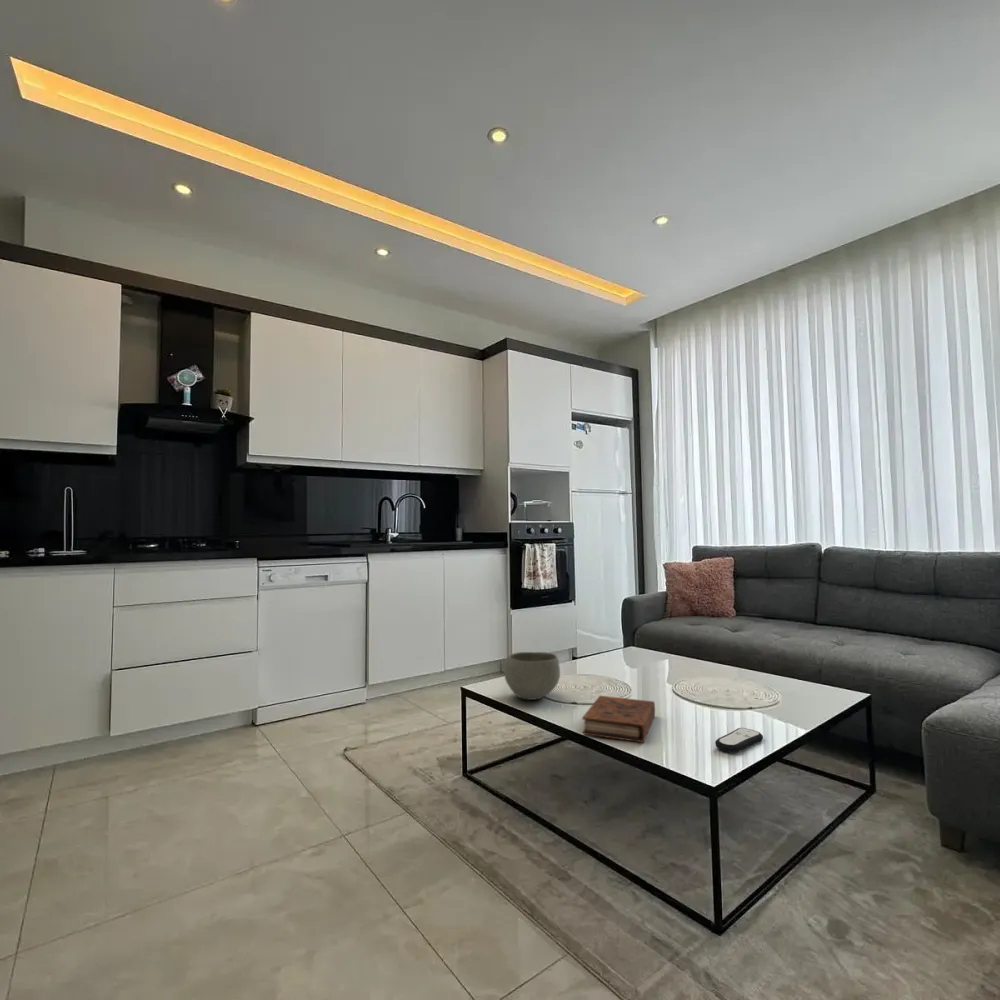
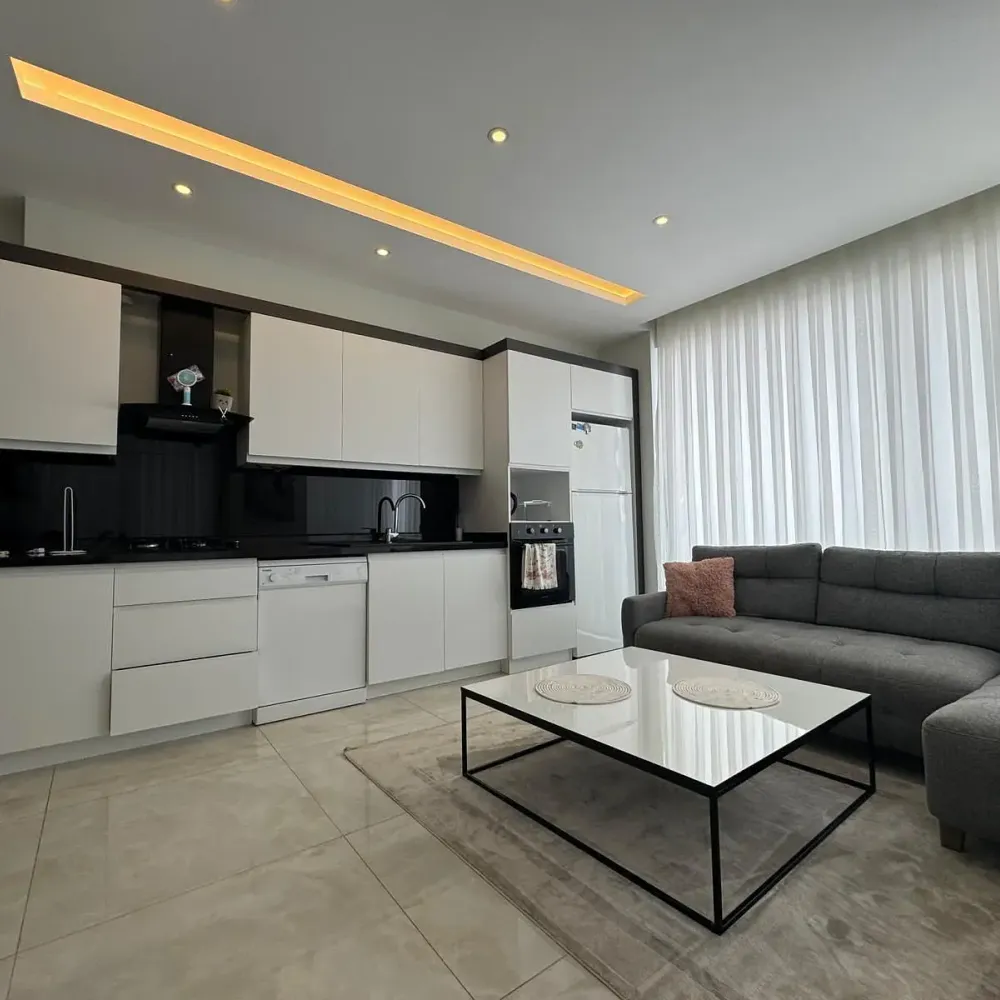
- bowl [503,651,561,701]
- remote control [714,727,764,753]
- book [581,695,656,744]
